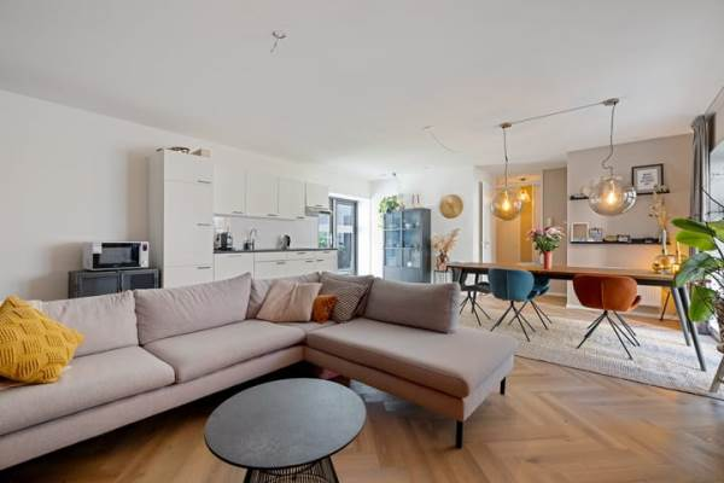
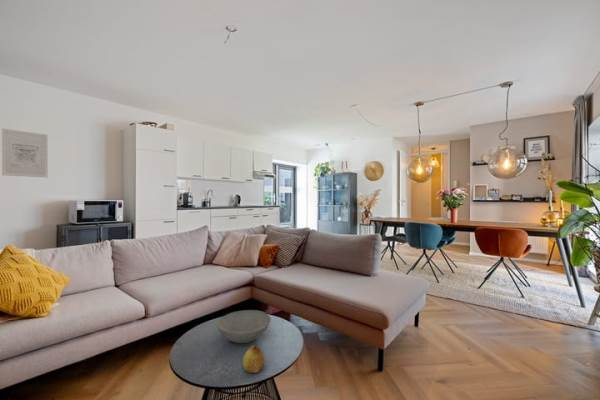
+ bowl [216,309,272,344]
+ wall art [1,128,49,178]
+ fruit [242,344,265,374]
